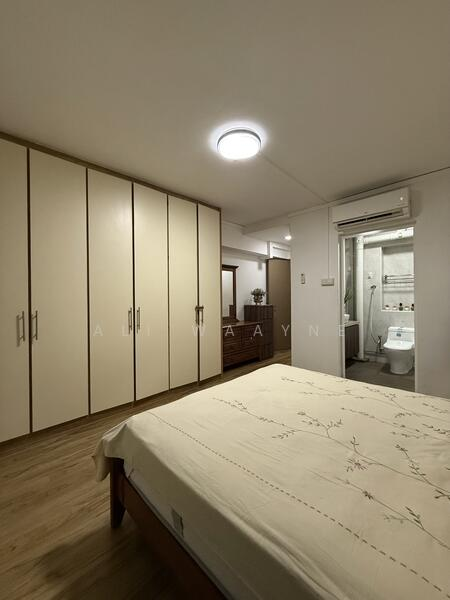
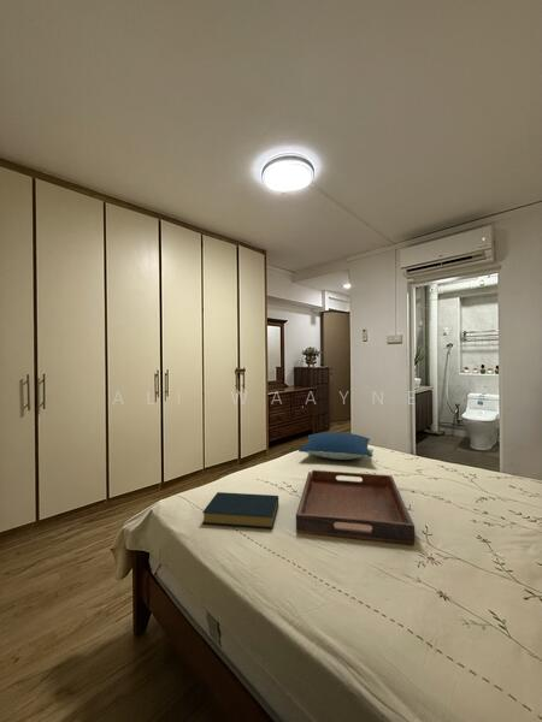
+ pillow [297,431,375,461]
+ serving tray [295,469,416,546]
+ hardback book [201,491,279,529]
